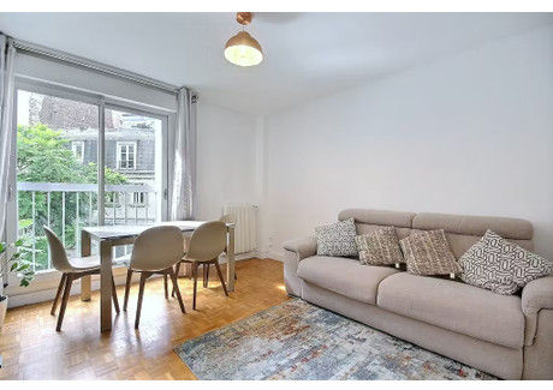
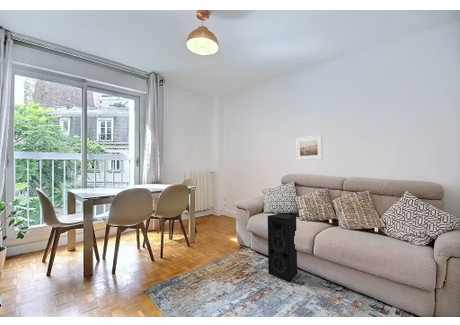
+ speaker [267,212,298,282]
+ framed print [295,134,323,161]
